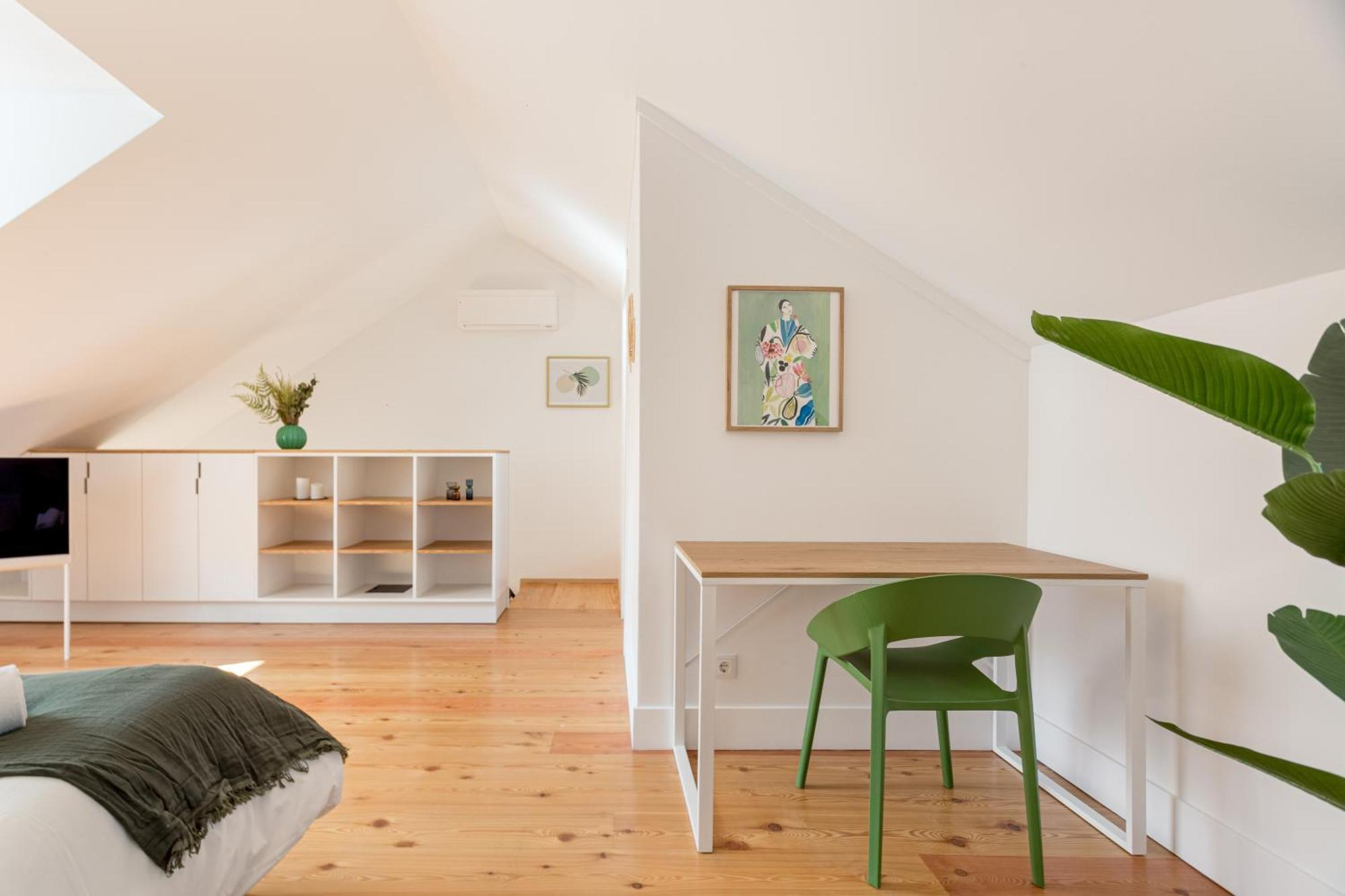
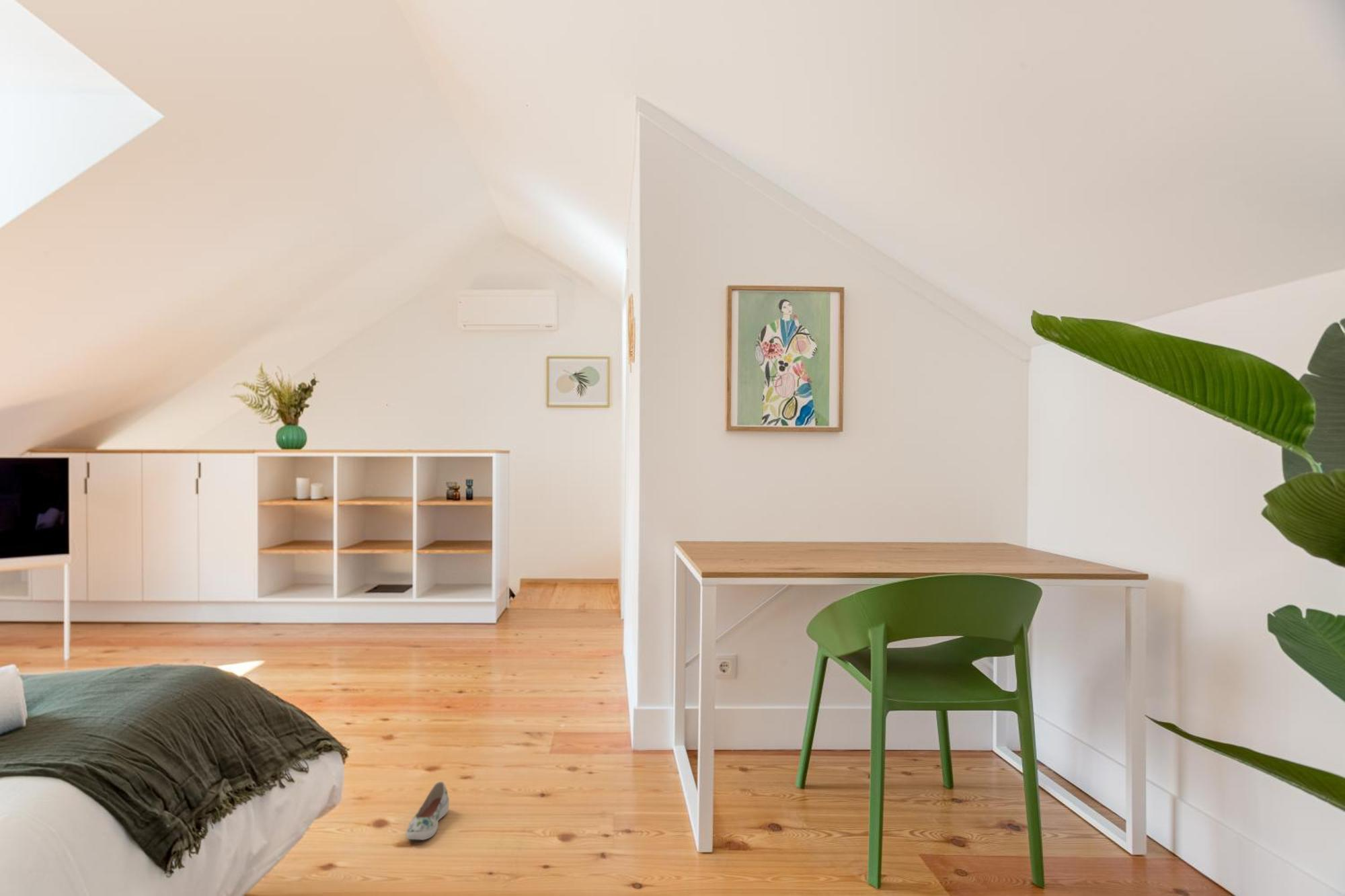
+ shoe [406,781,450,840]
